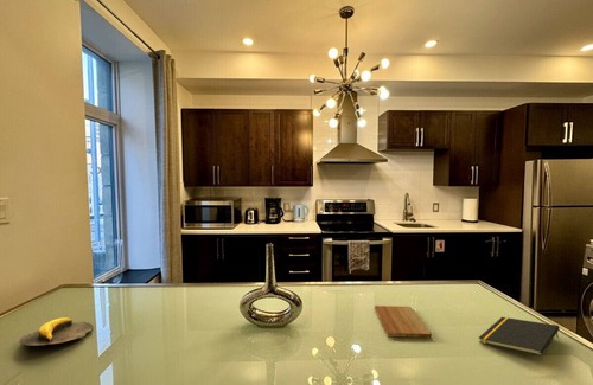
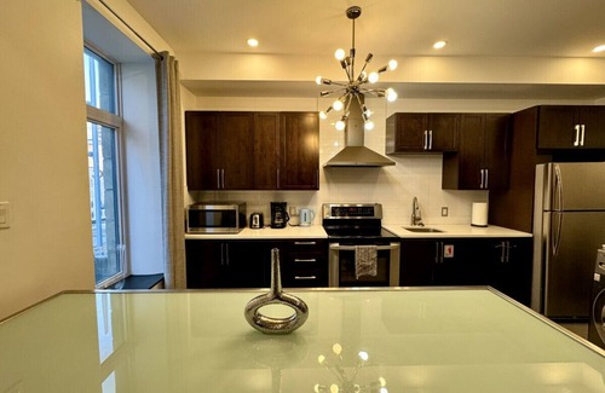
- banana [18,316,94,346]
- cutting board [374,304,433,339]
- notepad [478,316,561,357]
